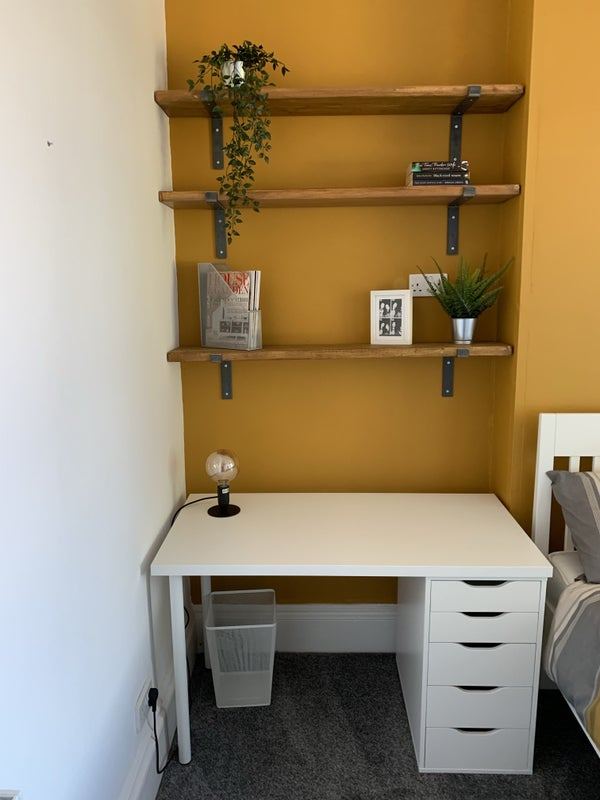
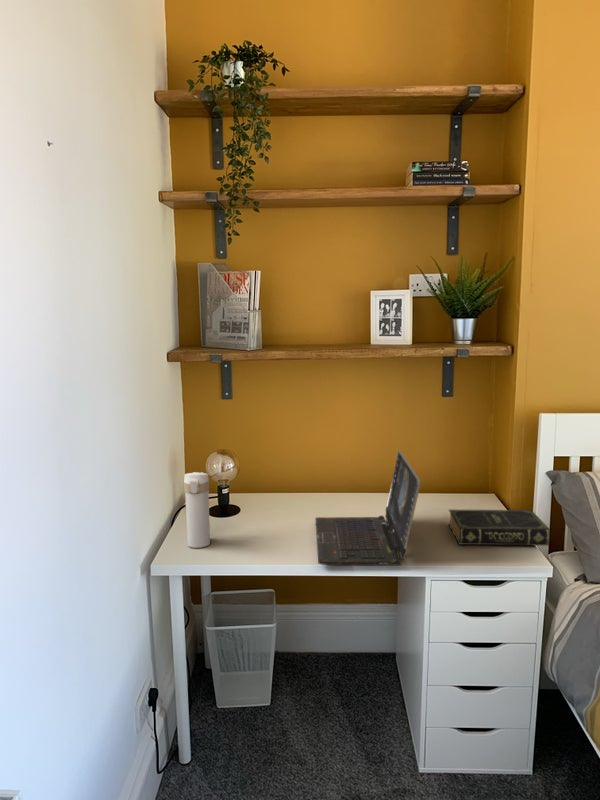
+ book [447,509,551,546]
+ laptop computer [314,449,422,567]
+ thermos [183,471,211,549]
